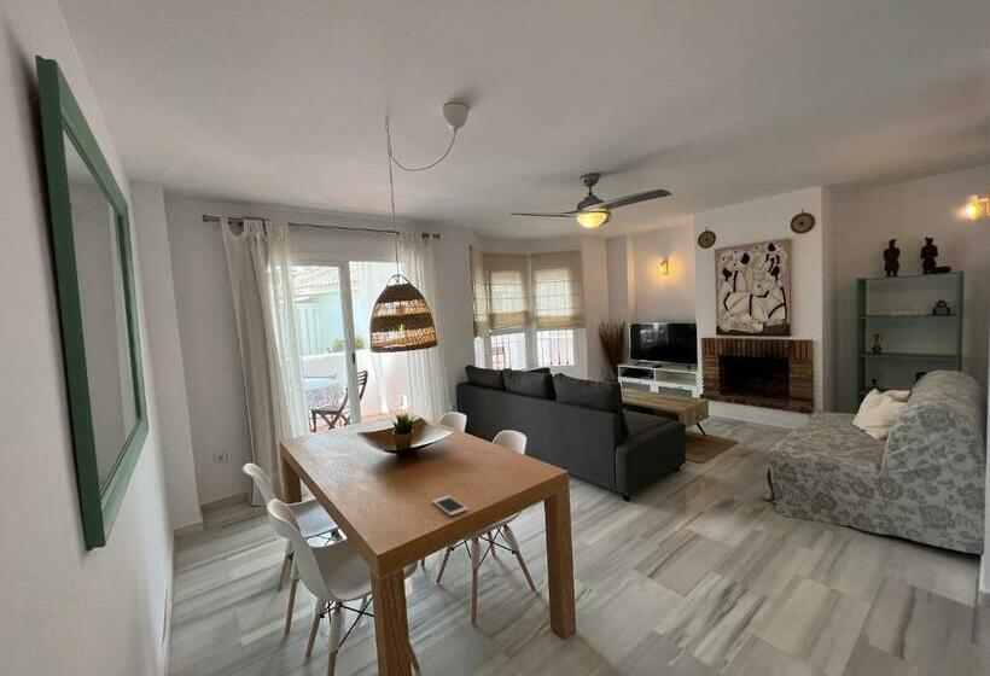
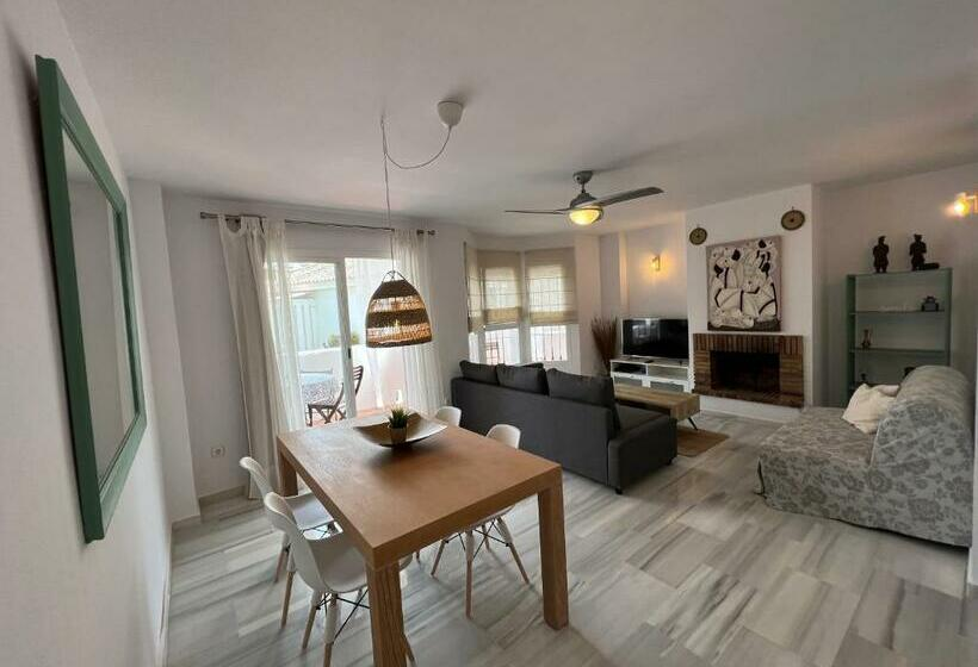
- cell phone [431,495,468,517]
